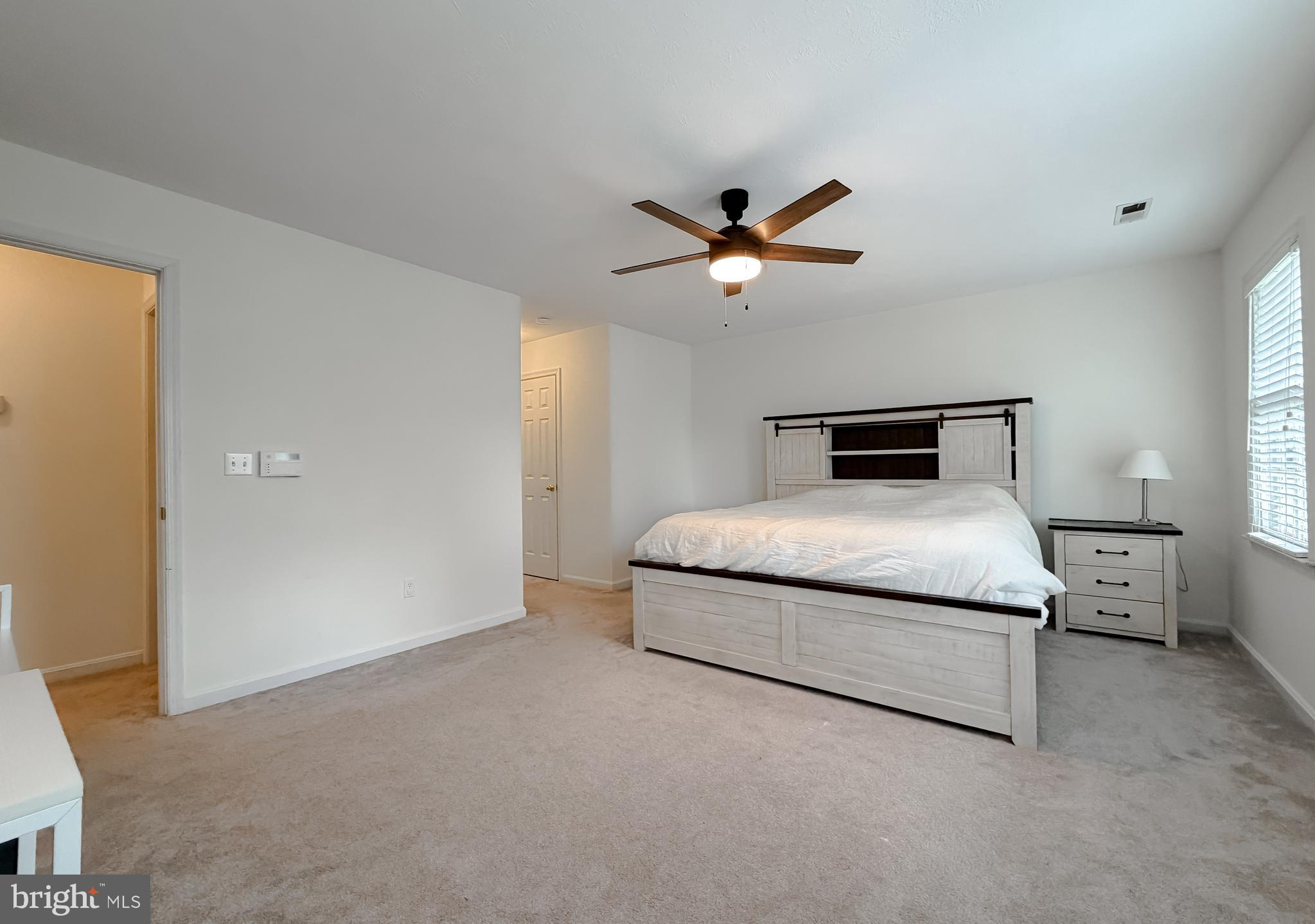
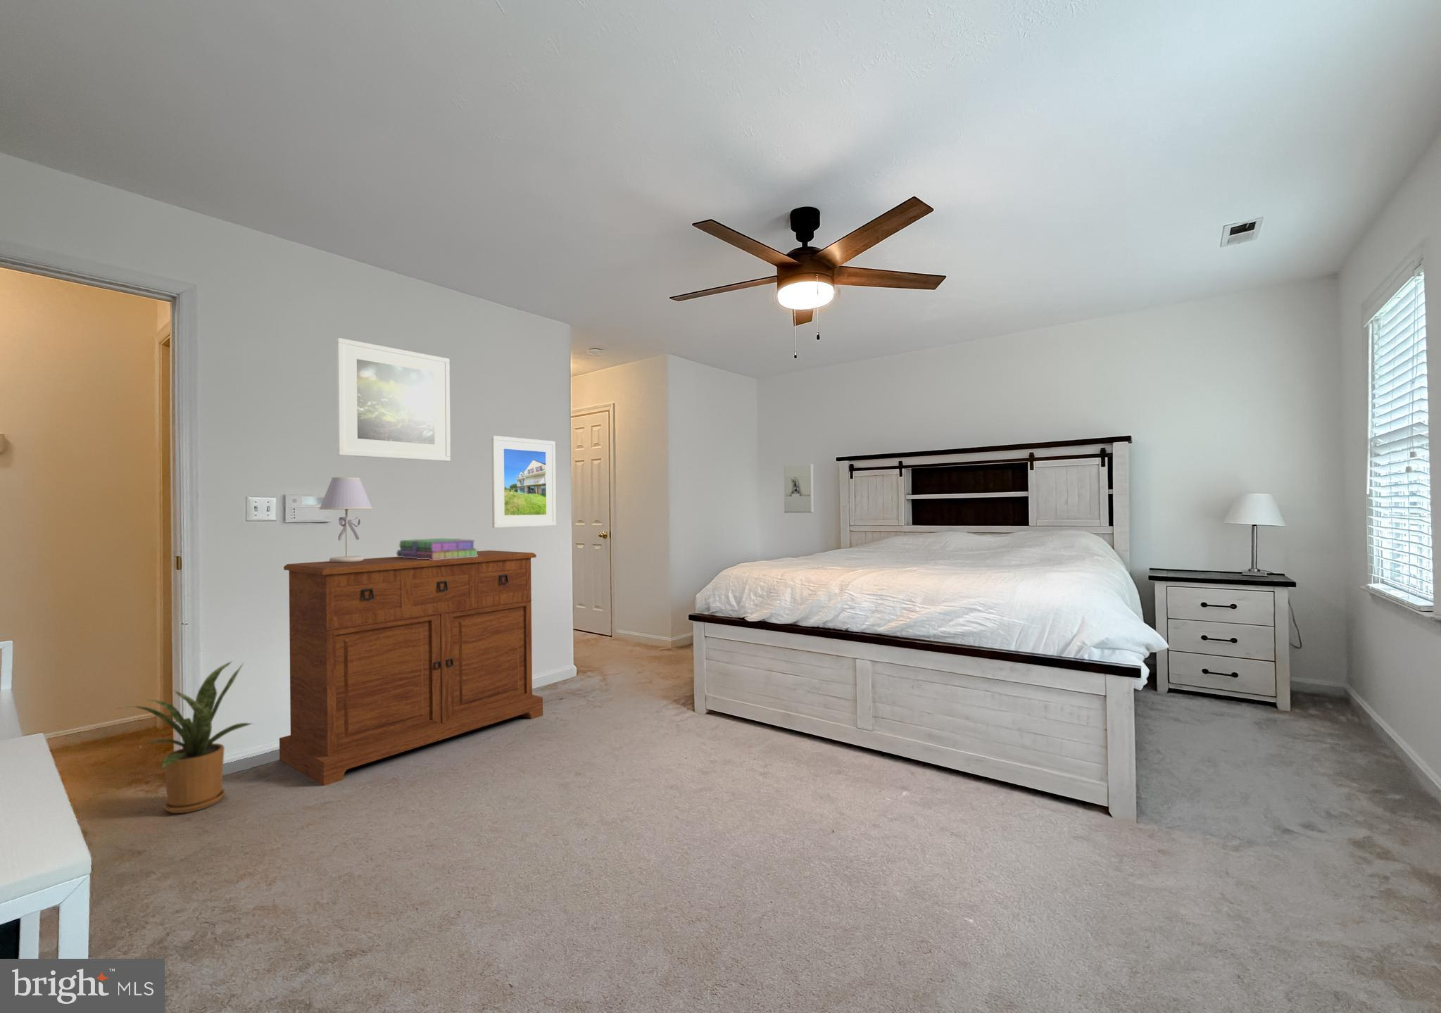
+ wall sculpture [784,464,814,513]
+ stack of books [397,538,479,559]
+ sideboard [278,549,544,786]
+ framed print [491,435,557,528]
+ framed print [335,338,451,462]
+ table lamp [318,477,373,564]
+ house plant [114,660,255,813]
